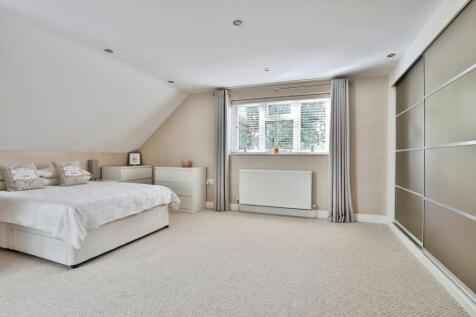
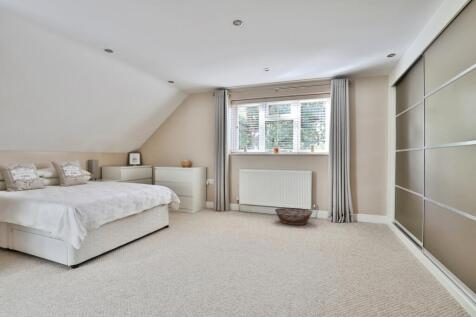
+ basket [274,207,314,226]
